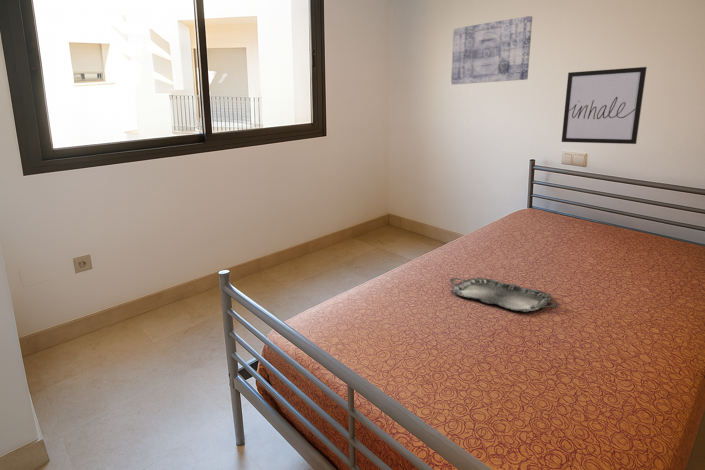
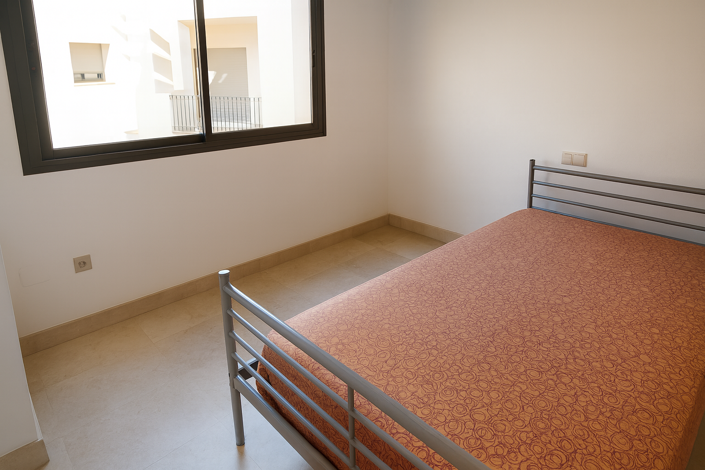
- wall art [561,66,648,145]
- wall art [450,15,533,85]
- serving tray [449,276,560,313]
